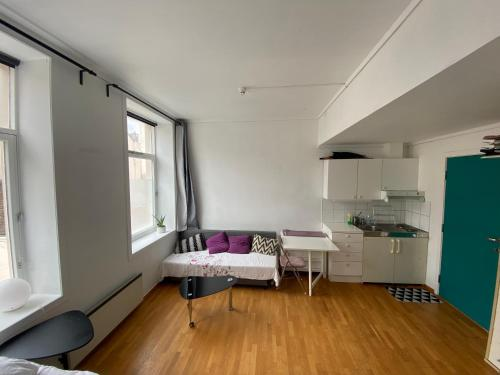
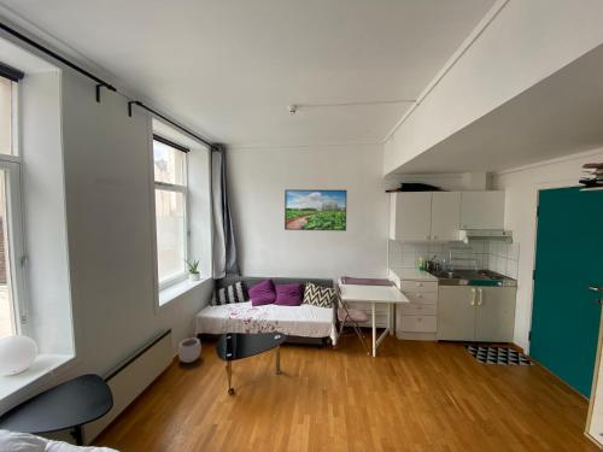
+ plant pot [177,335,203,364]
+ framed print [283,188,349,231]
